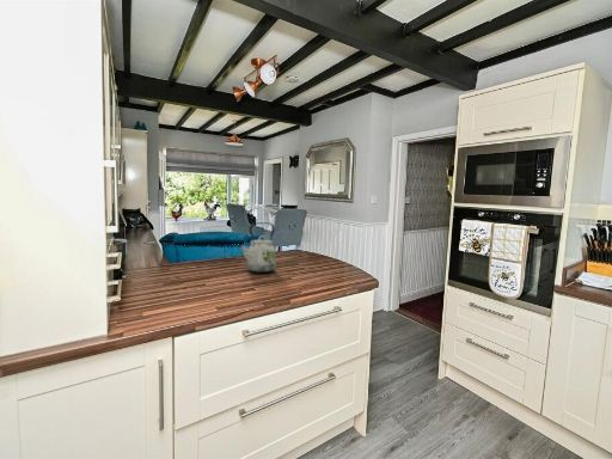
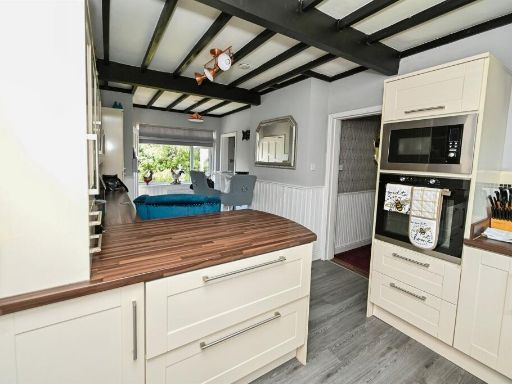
- kettle [238,221,277,274]
